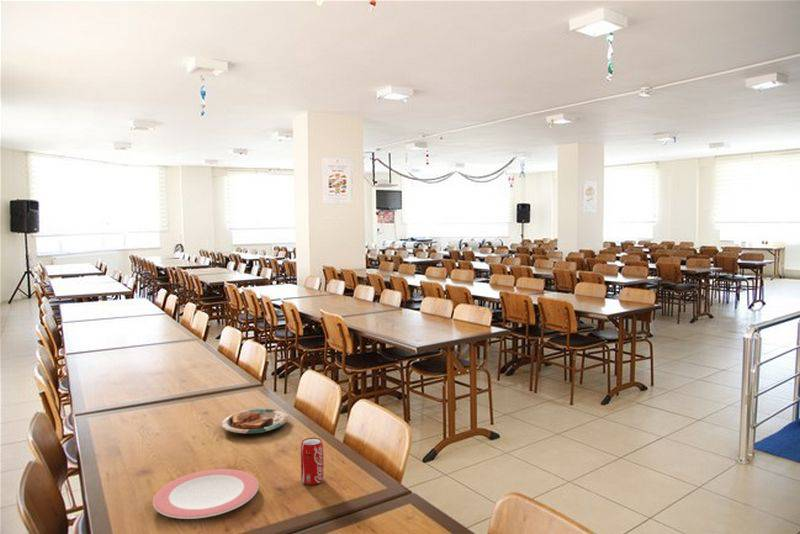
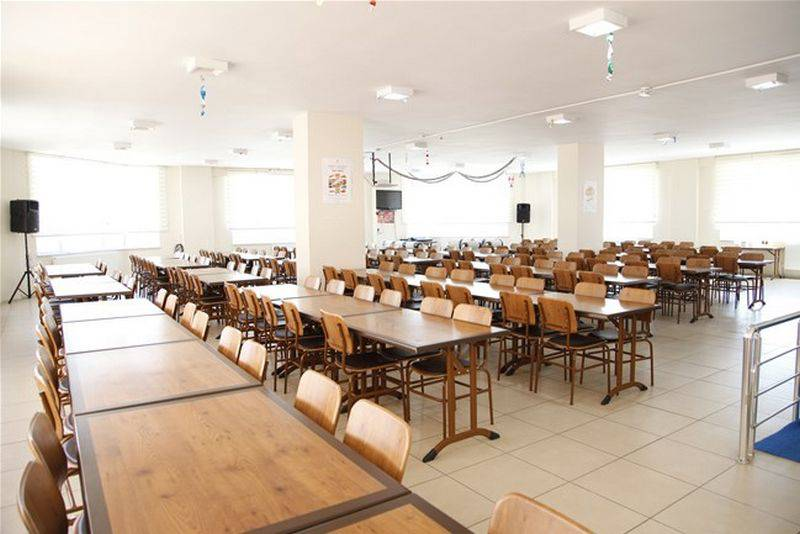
- beverage can [299,437,325,486]
- plate [152,468,259,520]
- plate [221,408,289,435]
